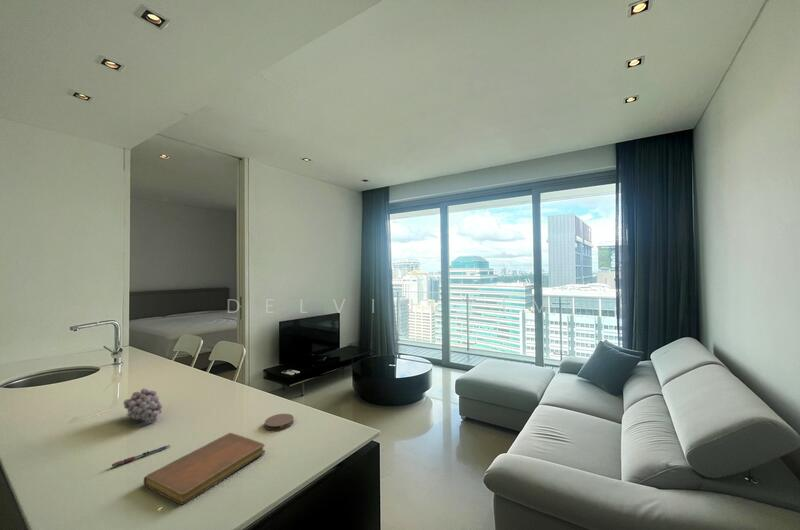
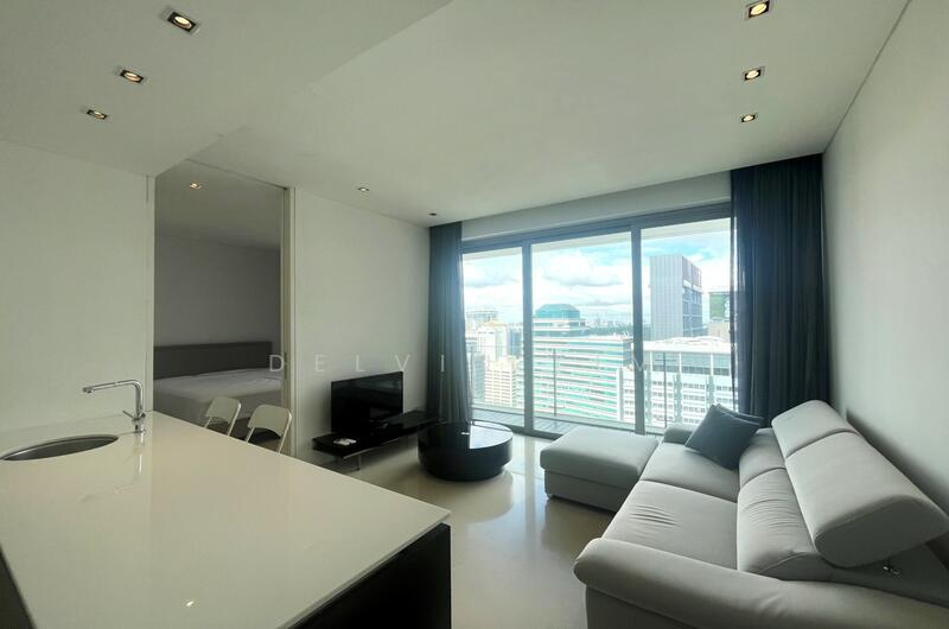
- notebook [143,432,266,506]
- fruit [122,387,164,423]
- coaster [264,413,295,431]
- pen [111,444,171,468]
